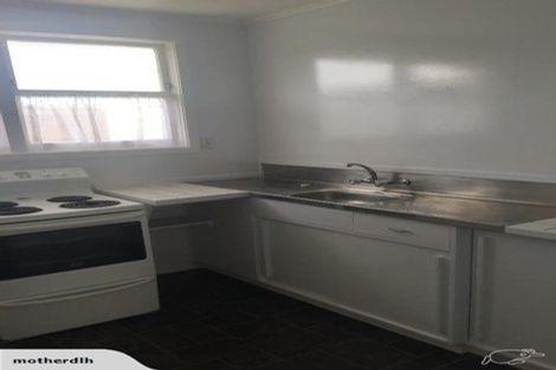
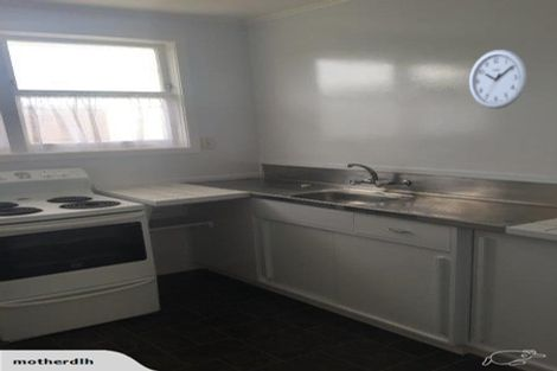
+ wall clock [468,49,529,110]
